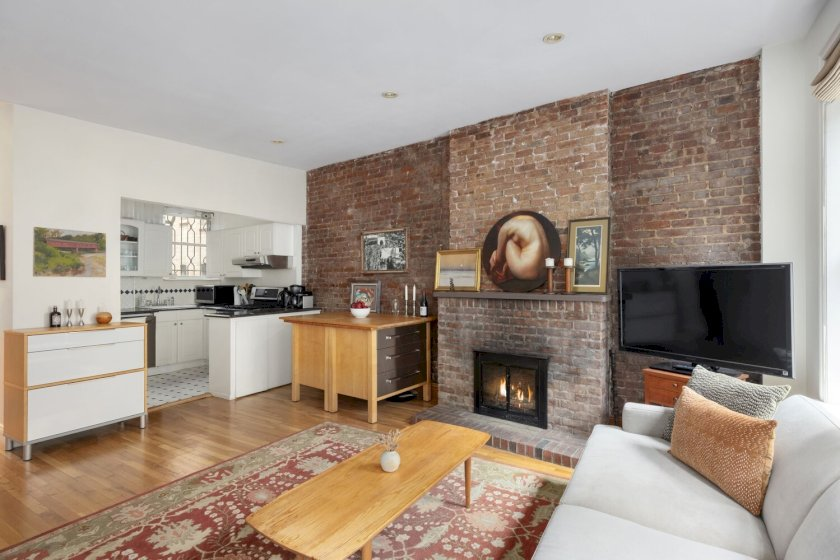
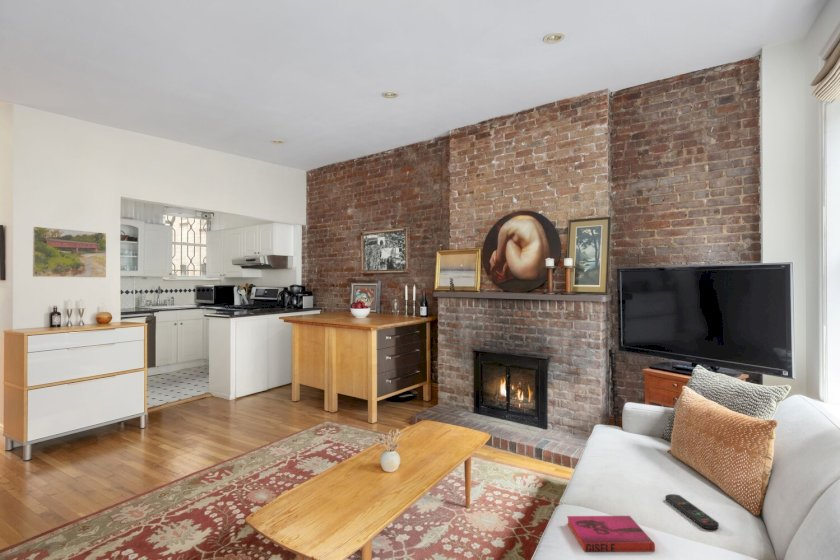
+ hardback book [566,515,656,553]
+ remote control [664,493,720,530]
